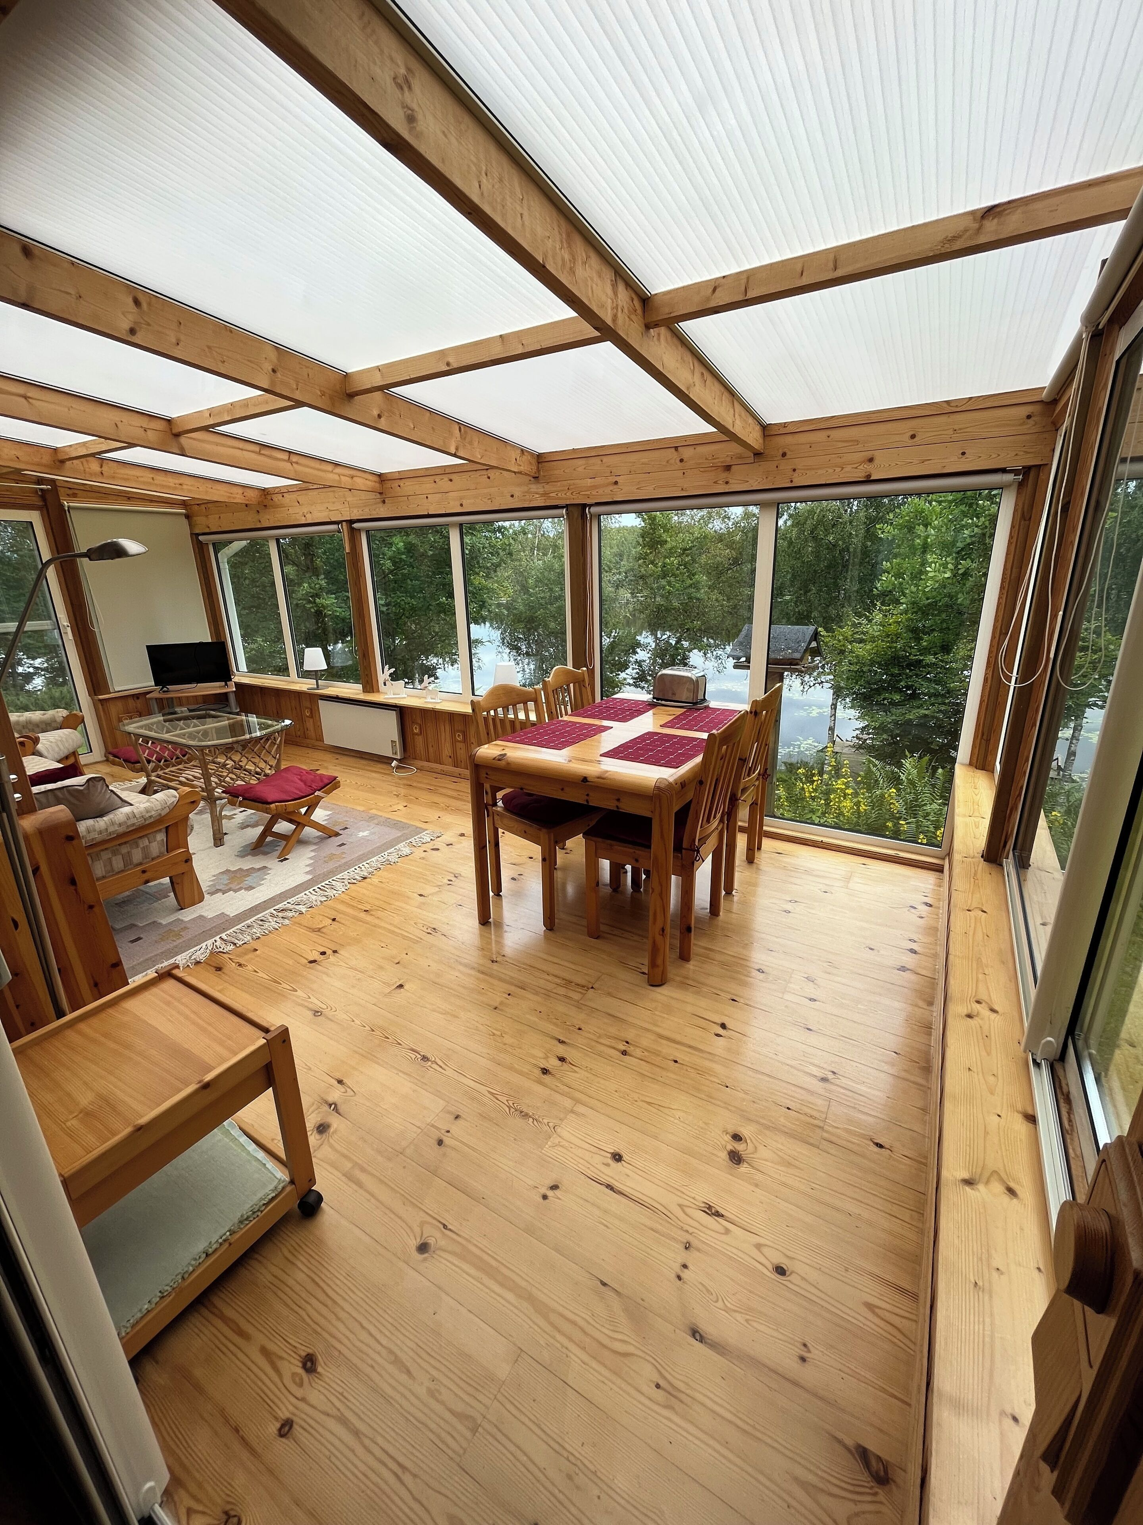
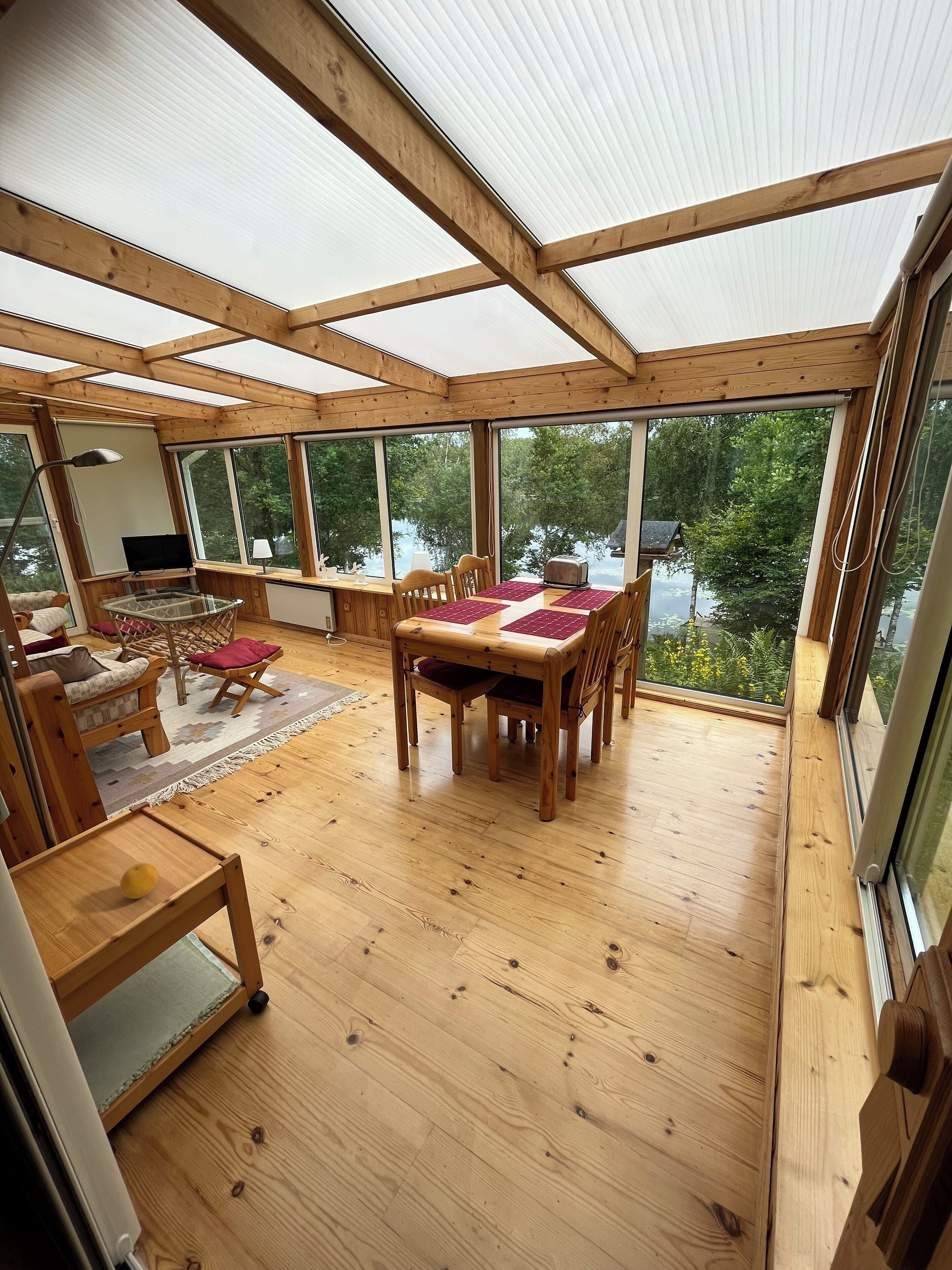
+ fruit [119,863,159,899]
